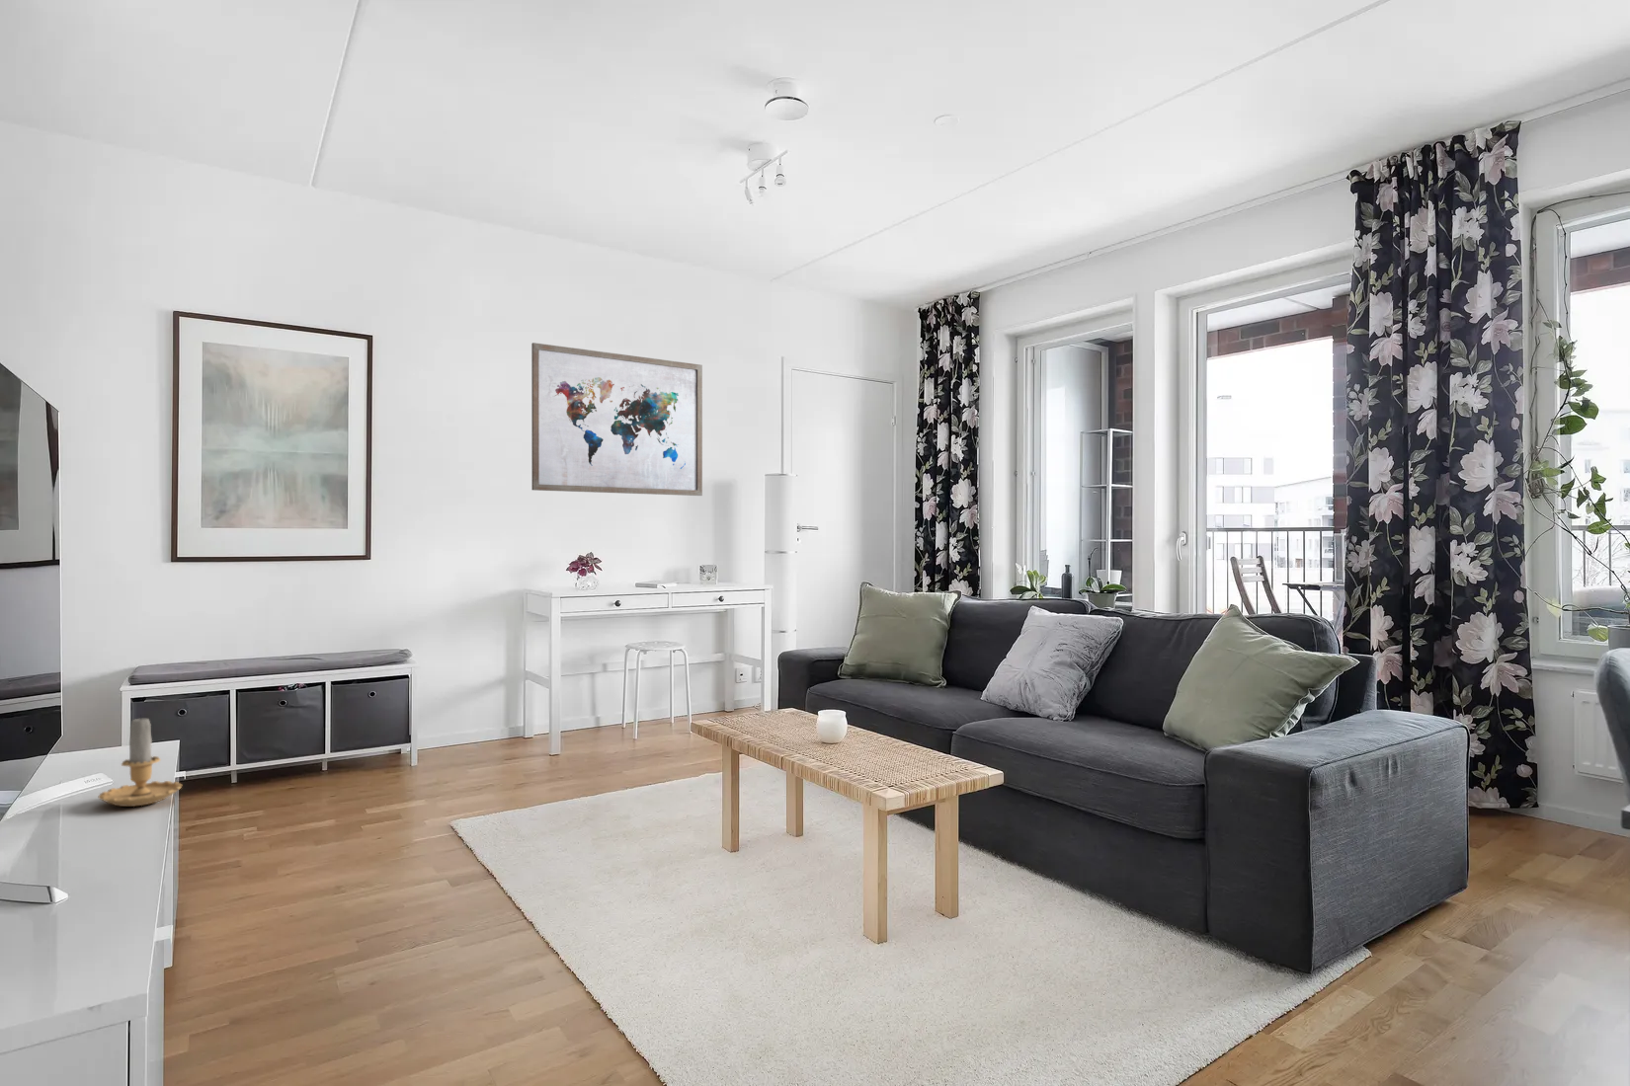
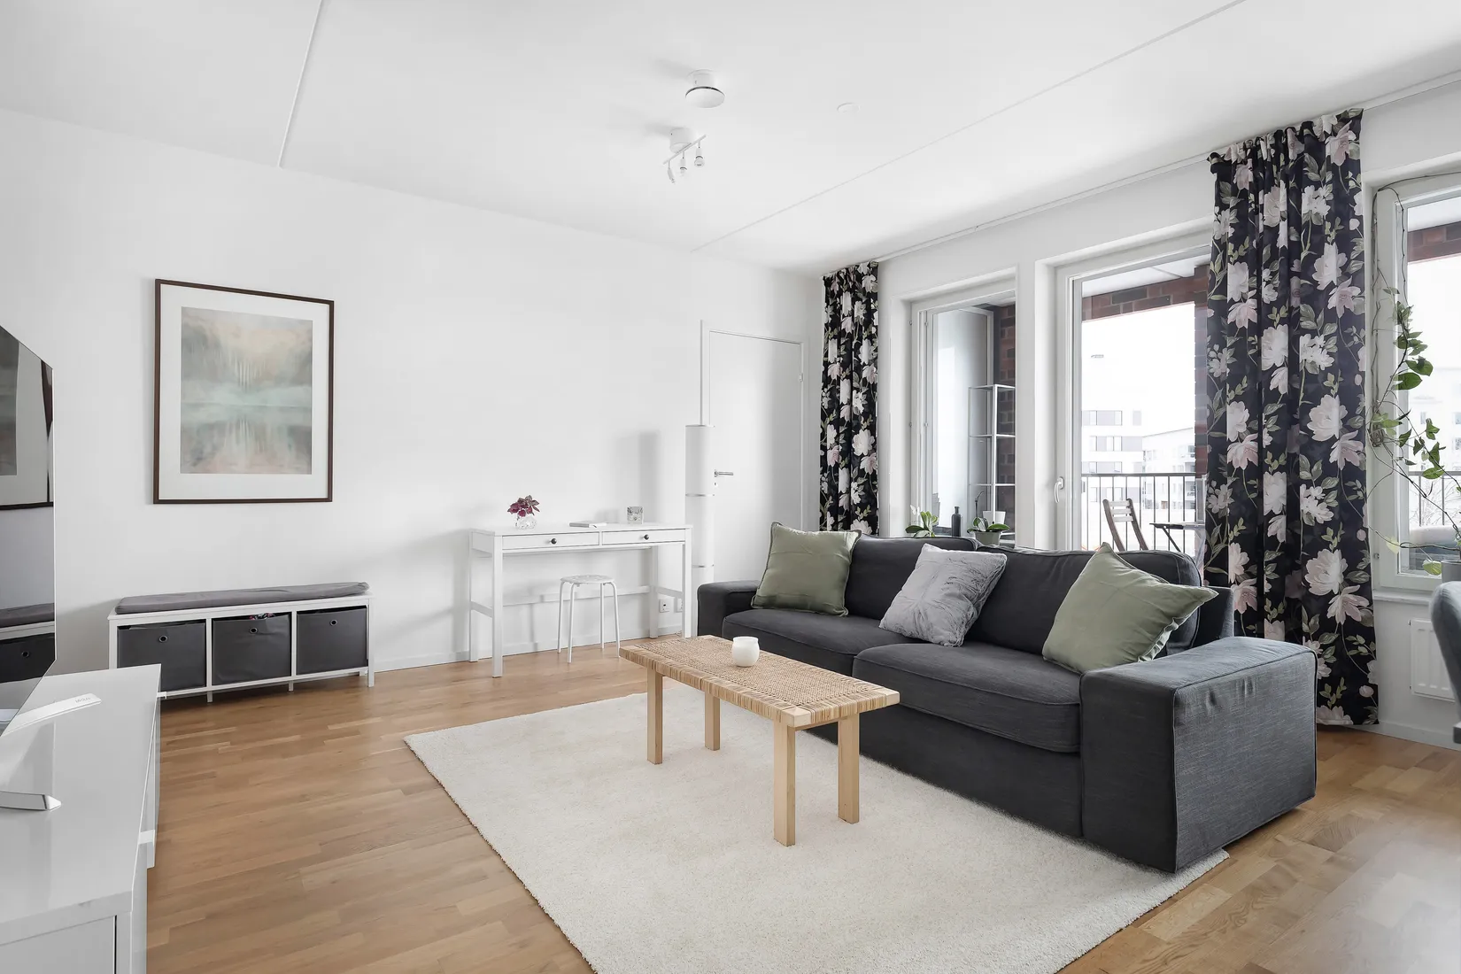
- wall art [530,342,703,497]
- candle [98,714,183,807]
